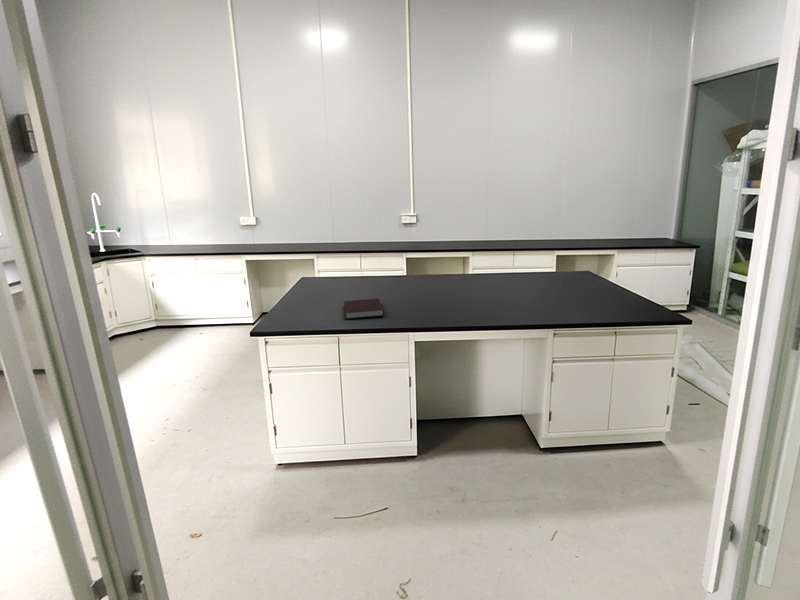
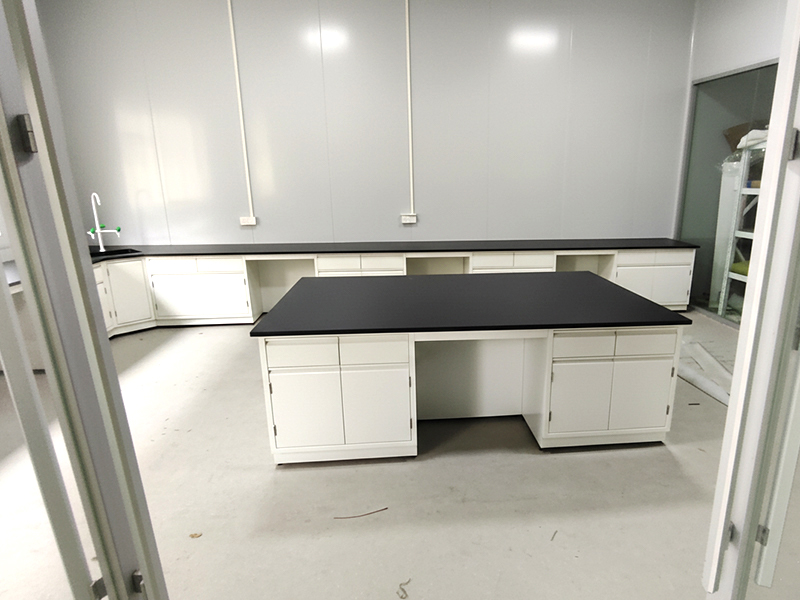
- notebook [343,298,385,320]
